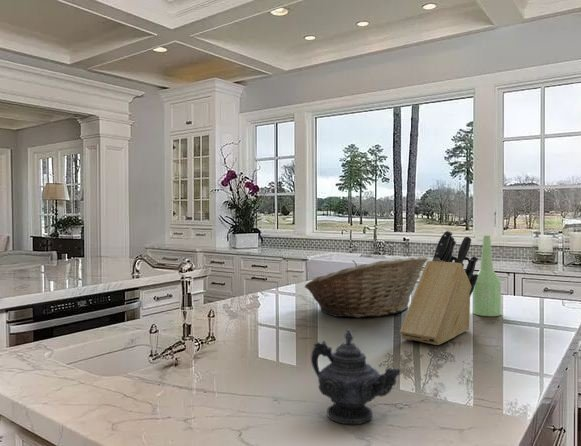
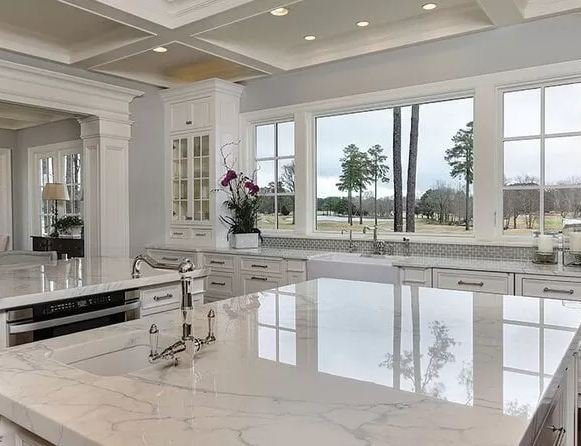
- bottle [472,235,502,317]
- fruit basket [304,254,429,319]
- teapot [310,328,401,425]
- knife block [399,230,479,346]
